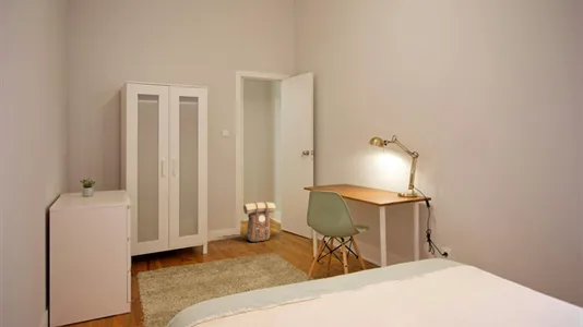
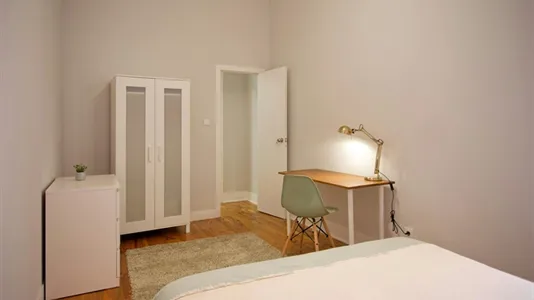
- backpack [242,201,276,243]
